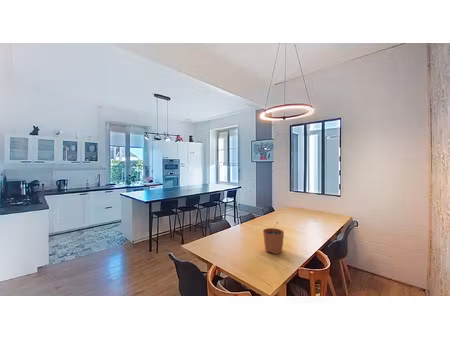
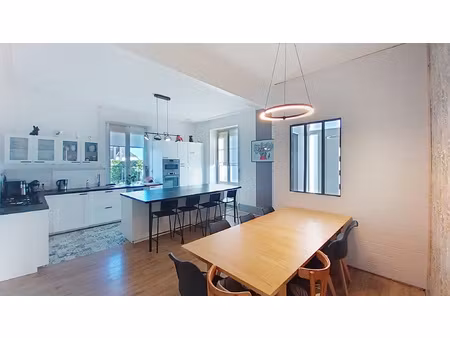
- plant pot [262,221,285,255]
